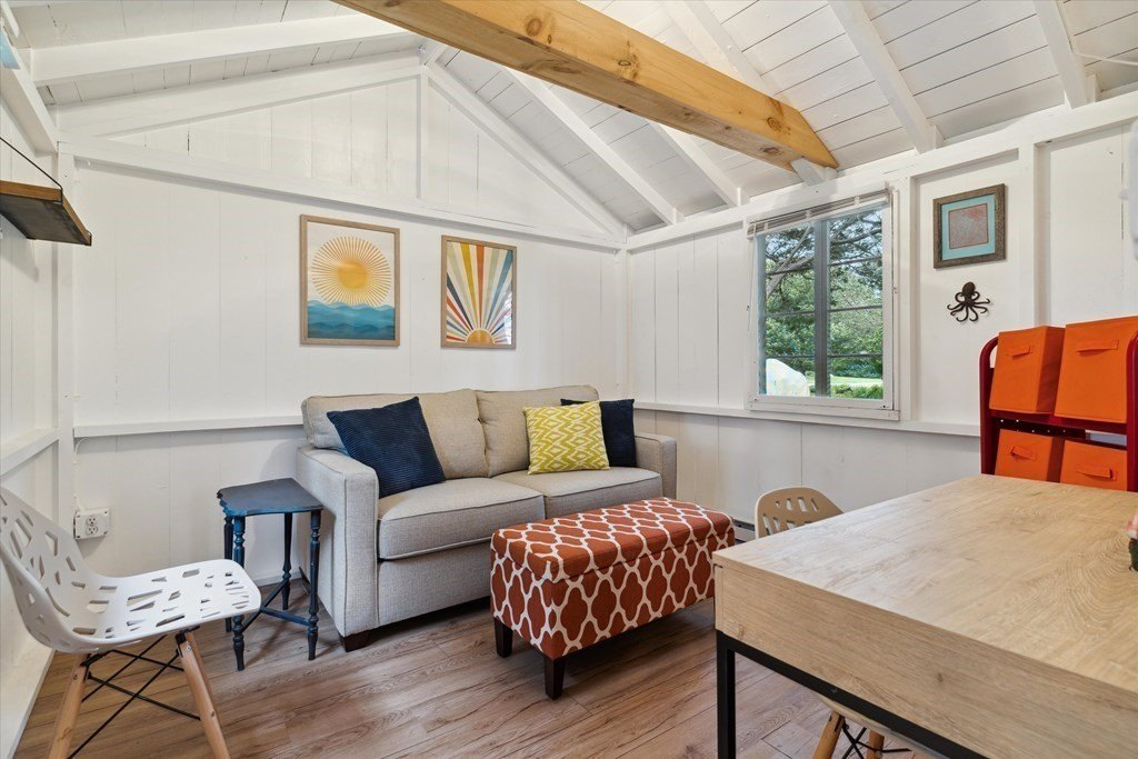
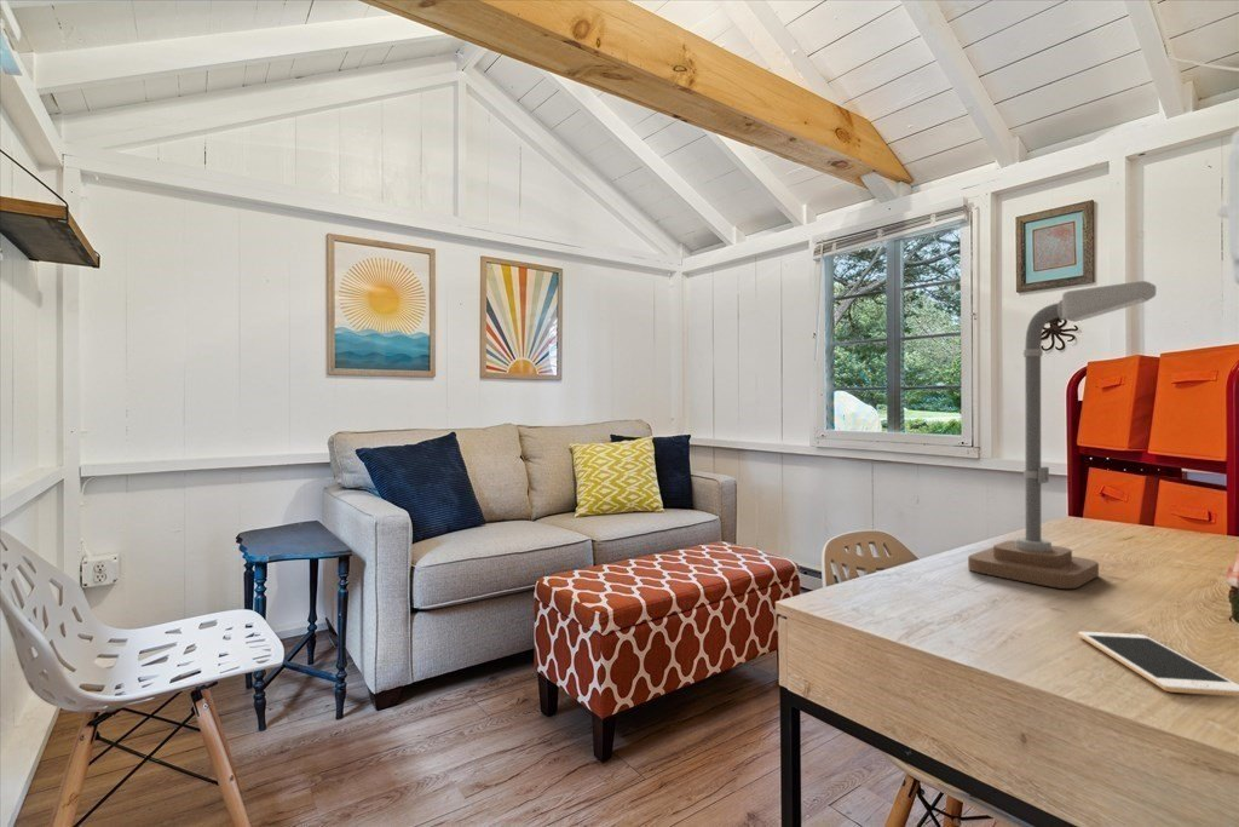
+ cell phone [1077,631,1239,697]
+ desk lamp [967,280,1157,590]
